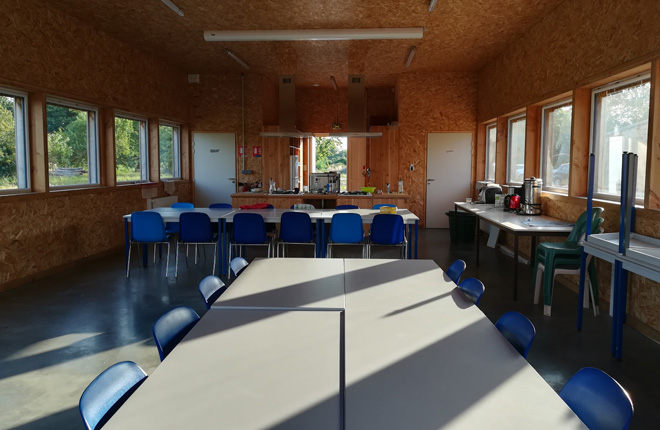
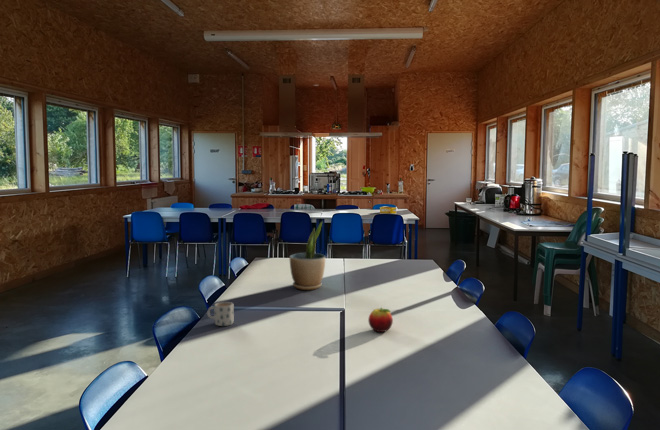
+ mug [206,301,235,327]
+ potted plant [289,220,326,291]
+ fruit [367,307,394,333]
